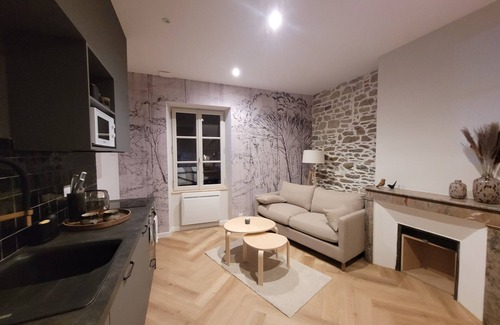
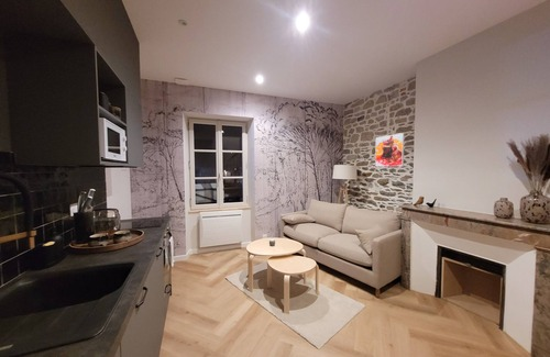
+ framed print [374,132,405,168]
